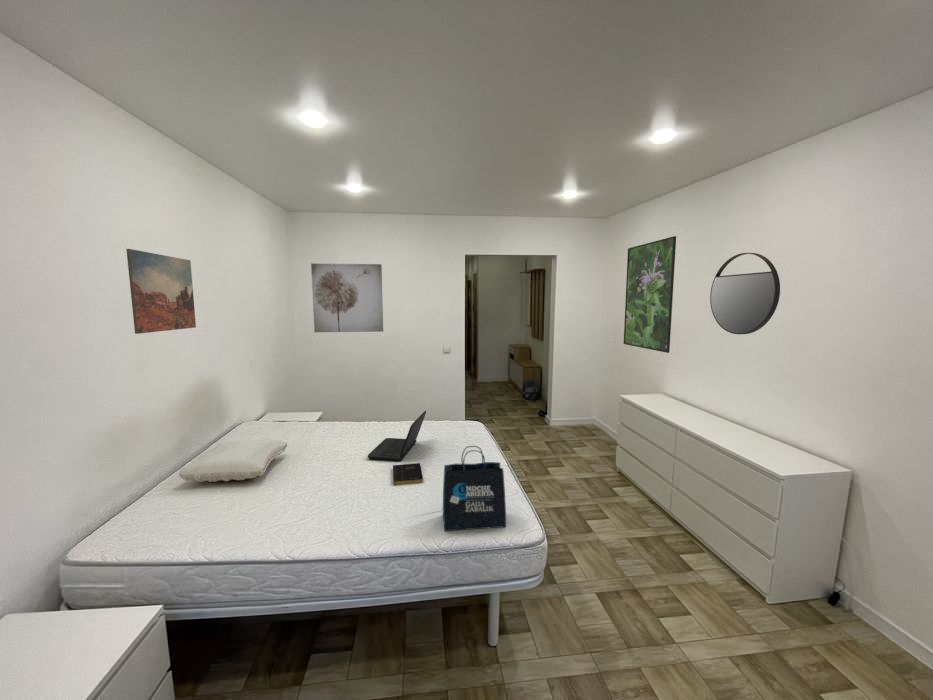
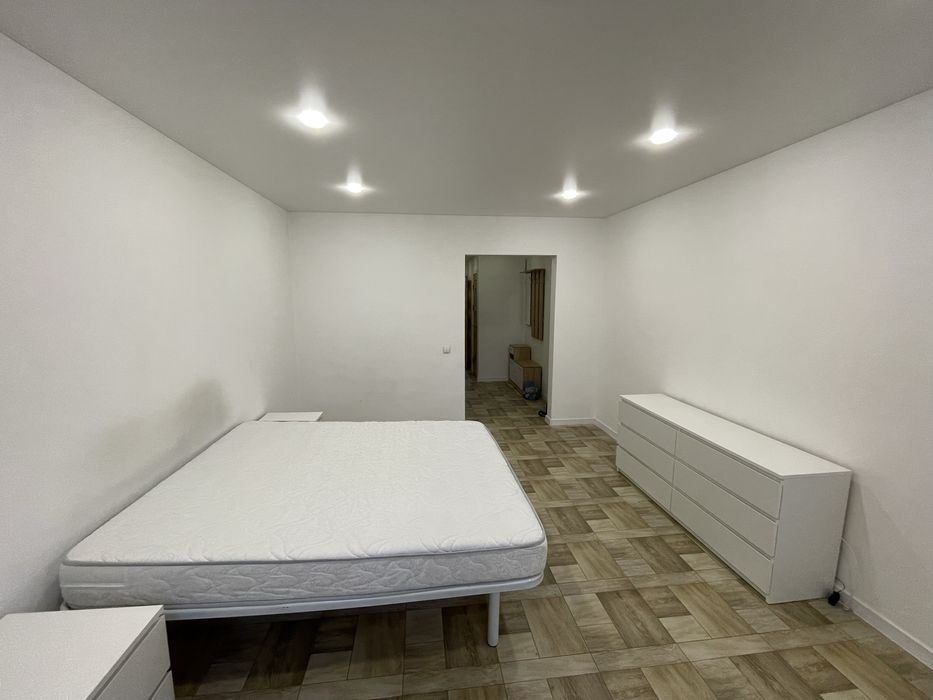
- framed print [623,235,677,354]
- laptop [367,410,427,462]
- book [392,462,424,486]
- tote bag [442,445,507,532]
- pillow [178,439,288,483]
- wall art [310,263,384,333]
- wall art [125,248,197,335]
- home mirror [709,252,781,335]
